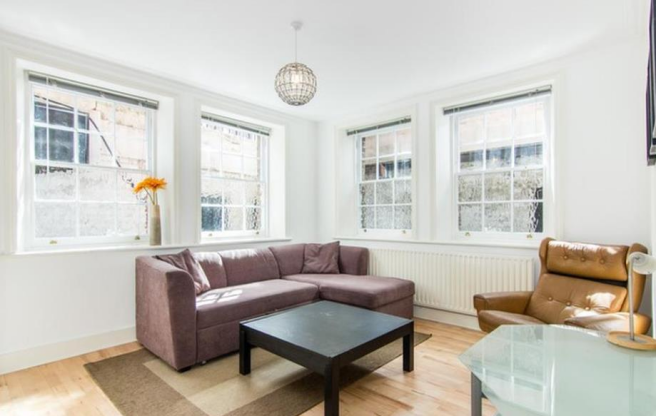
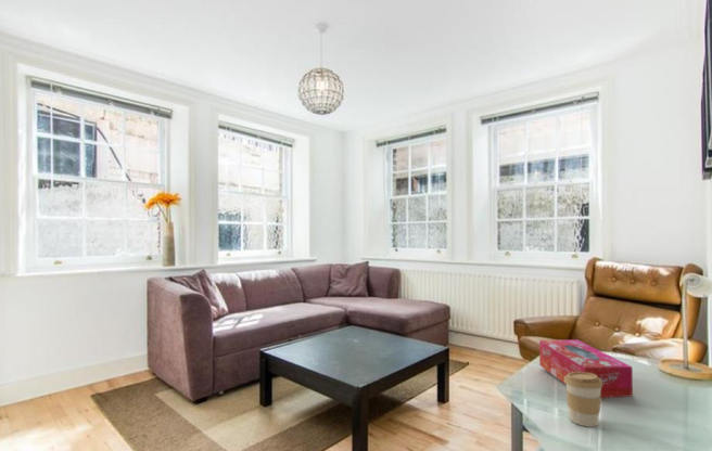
+ coffee cup [564,372,602,428]
+ tissue box [538,338,634,399]
